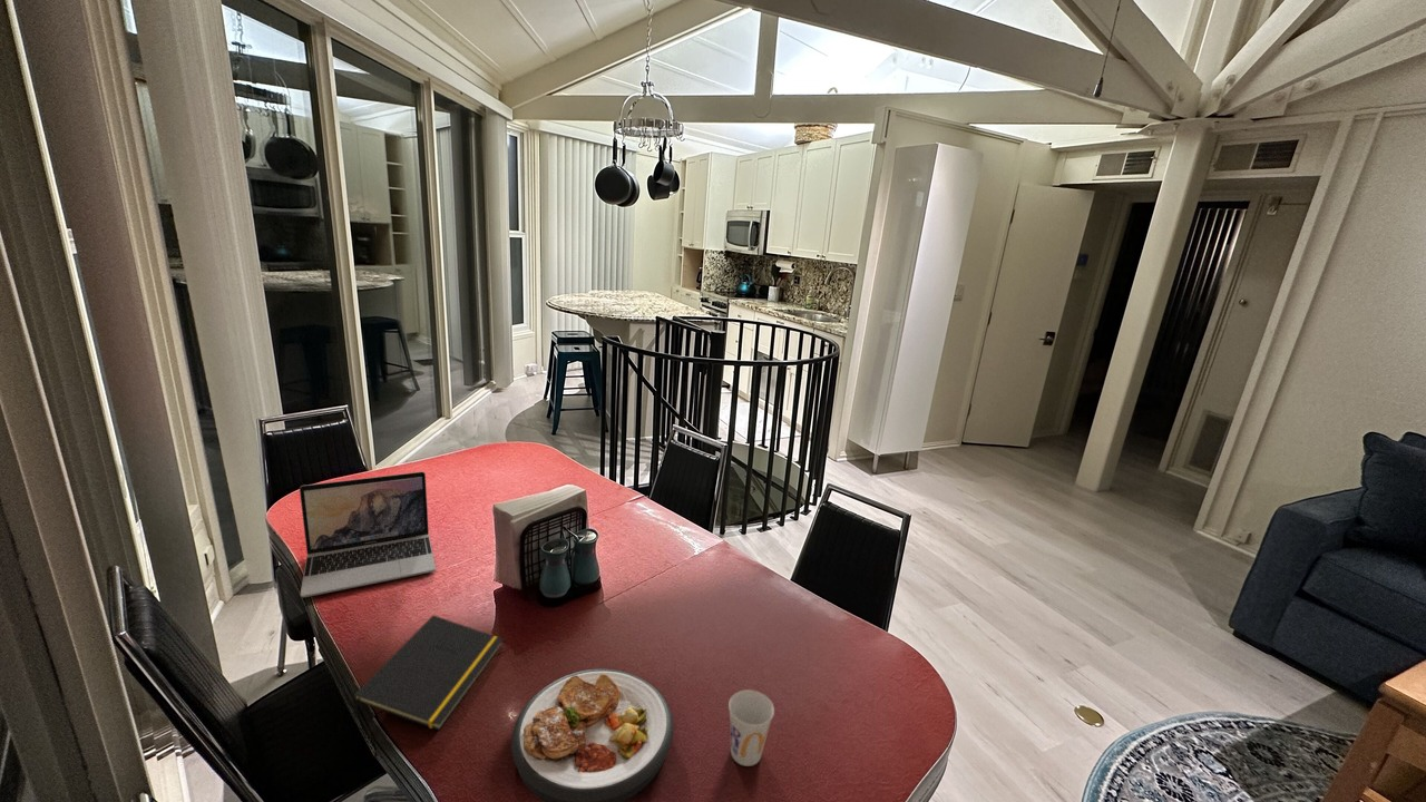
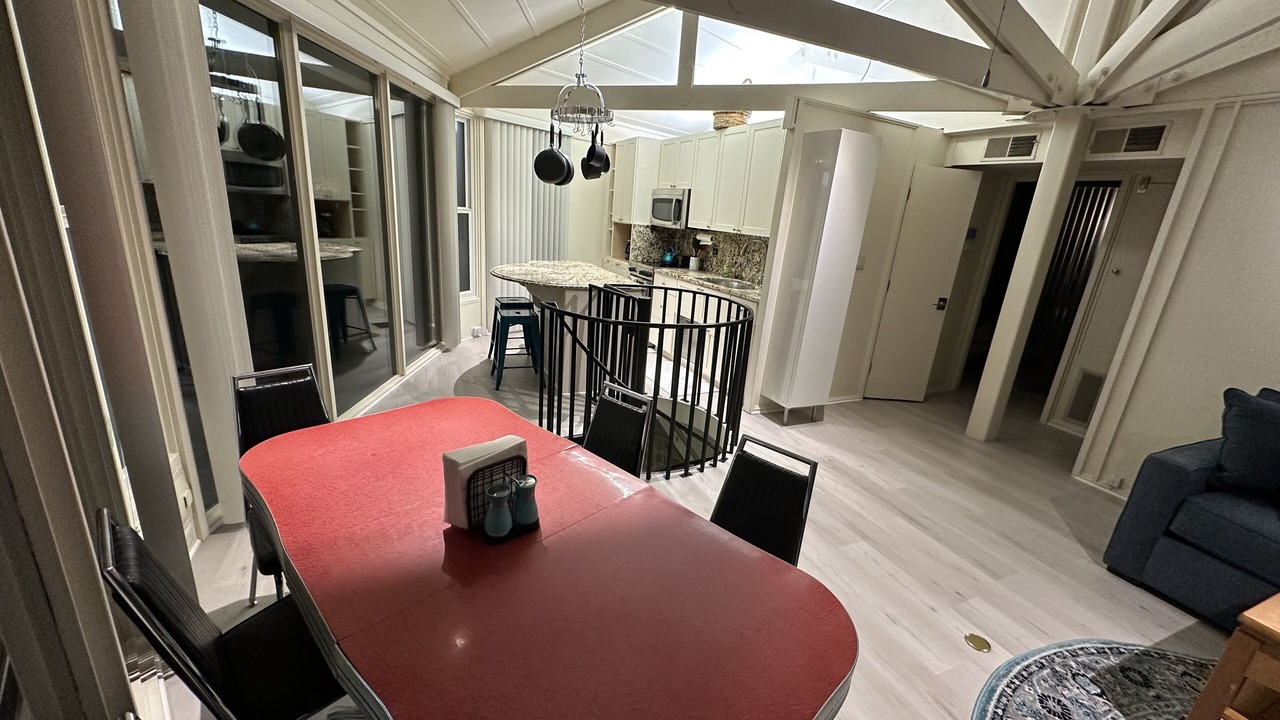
- notepad [352,614,505,732]
- plate [510,668,674,802]
- cup [727,688,775,767]
- laptop [299,471,437,598]
